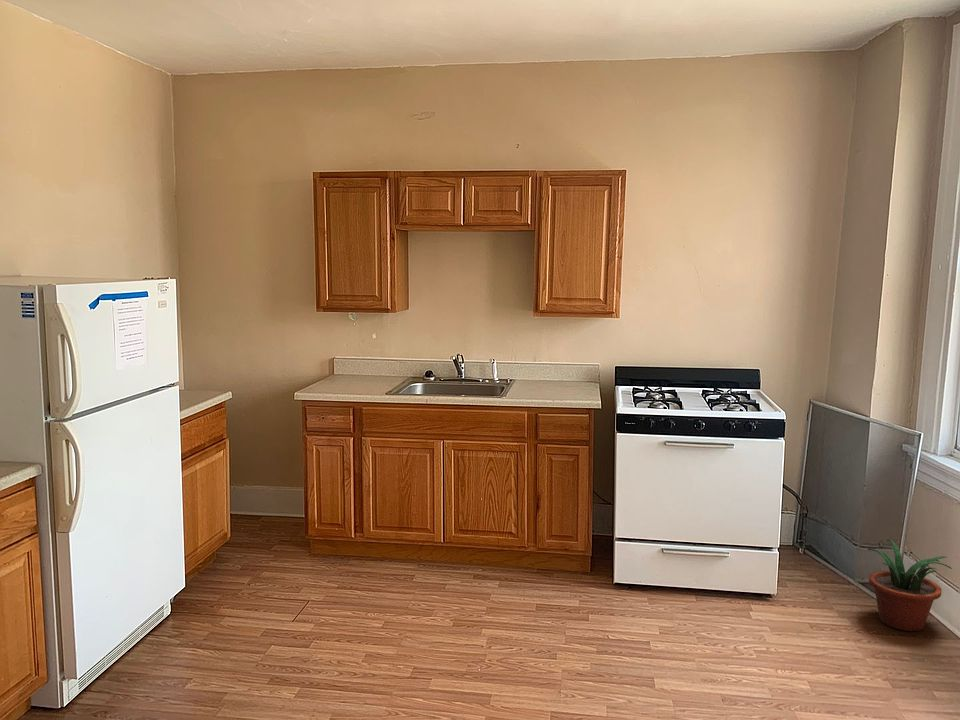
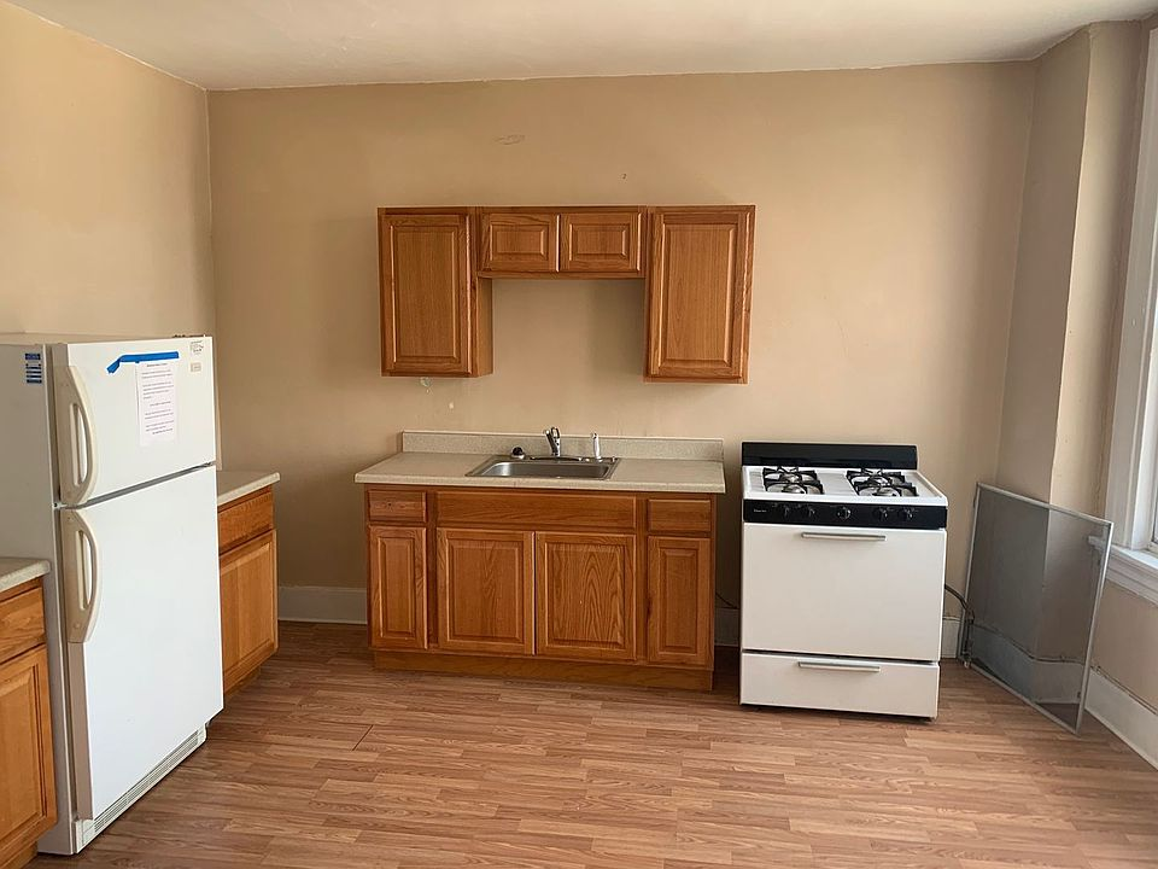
- potted plant [866,539,953,632]
